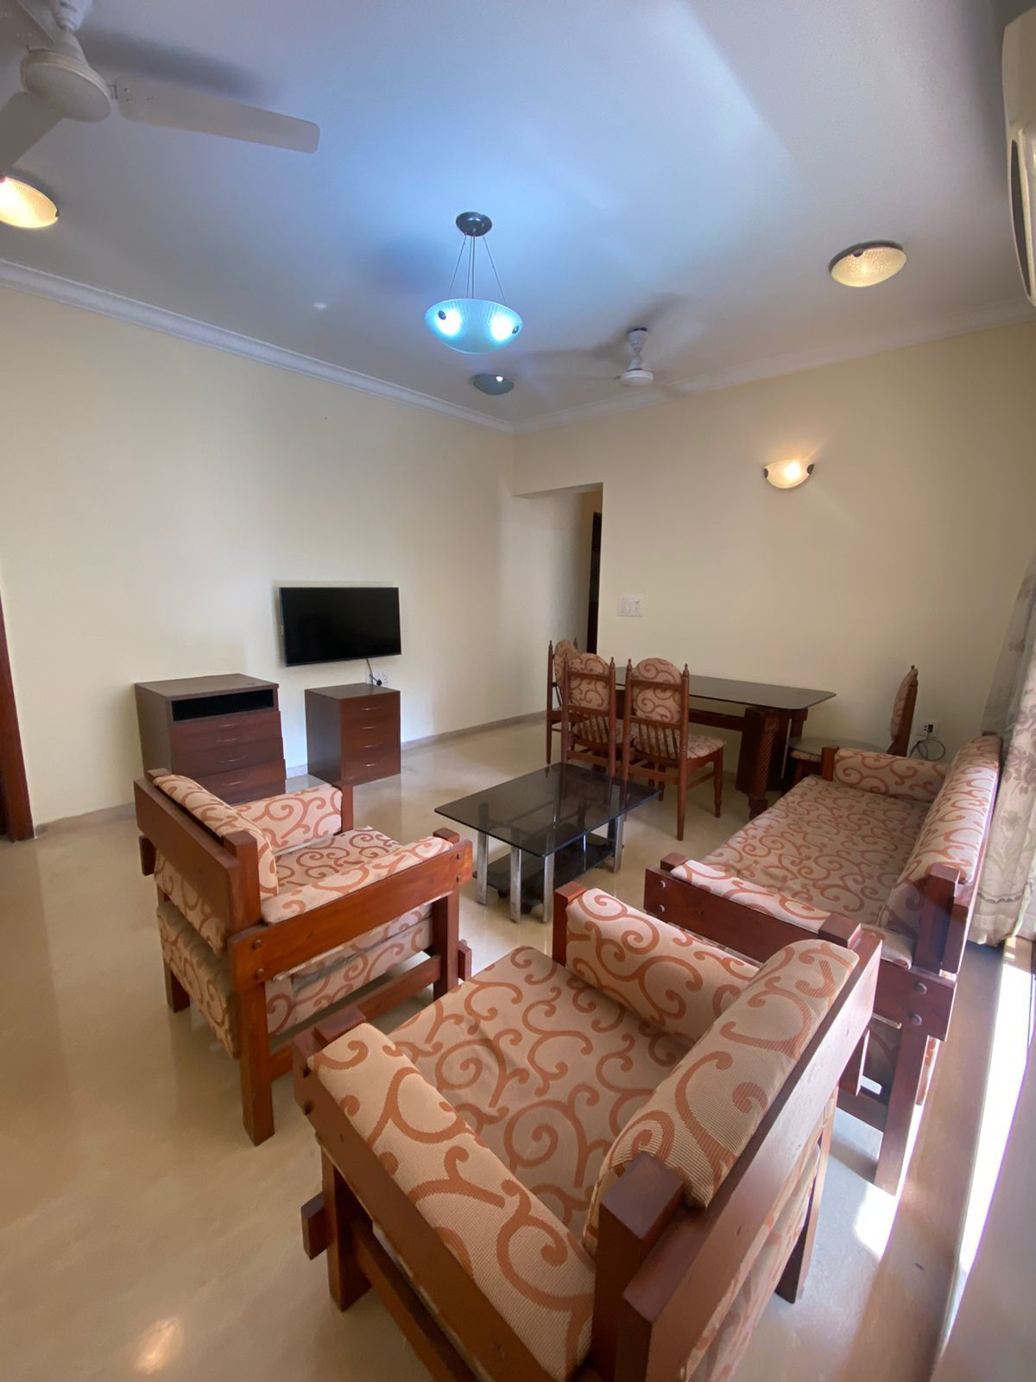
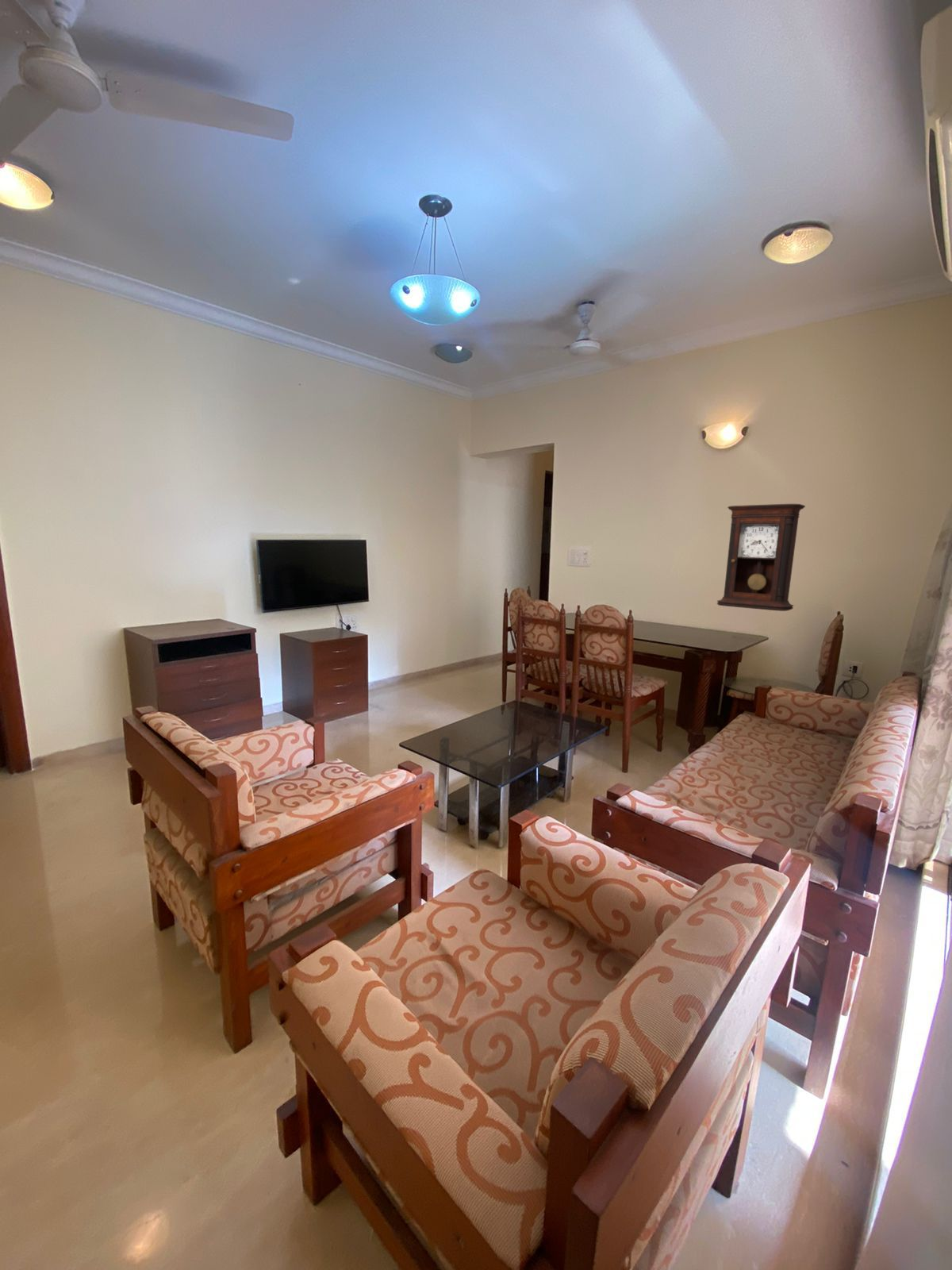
+ pendulum clock [716,503,806,612]
